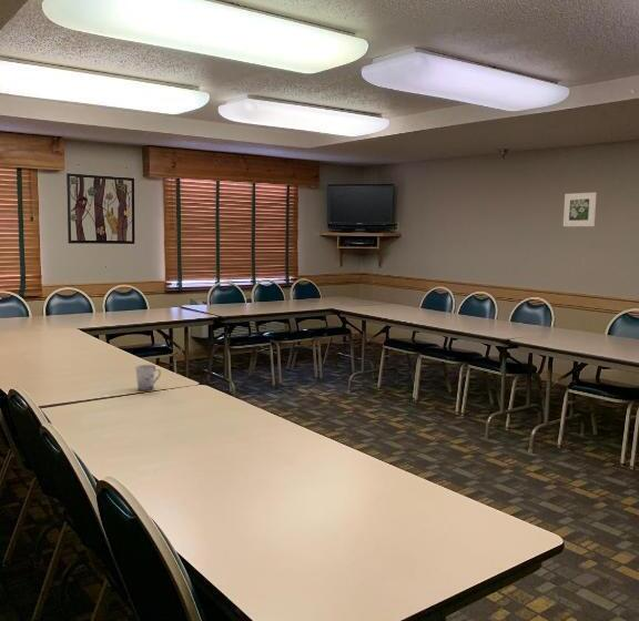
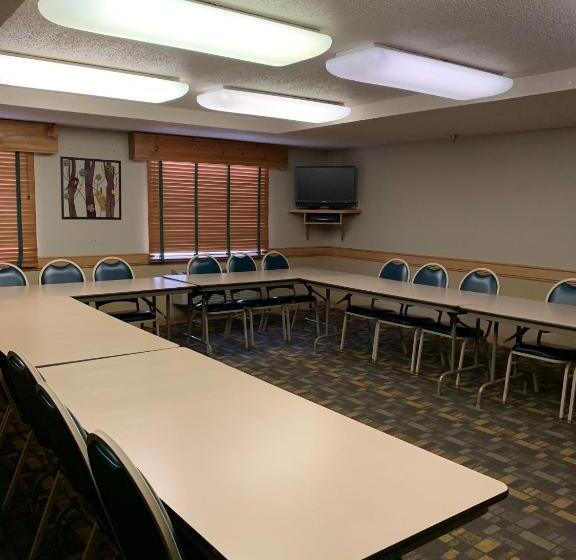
- cup [134,364,162,391]
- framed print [562,192,597,227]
